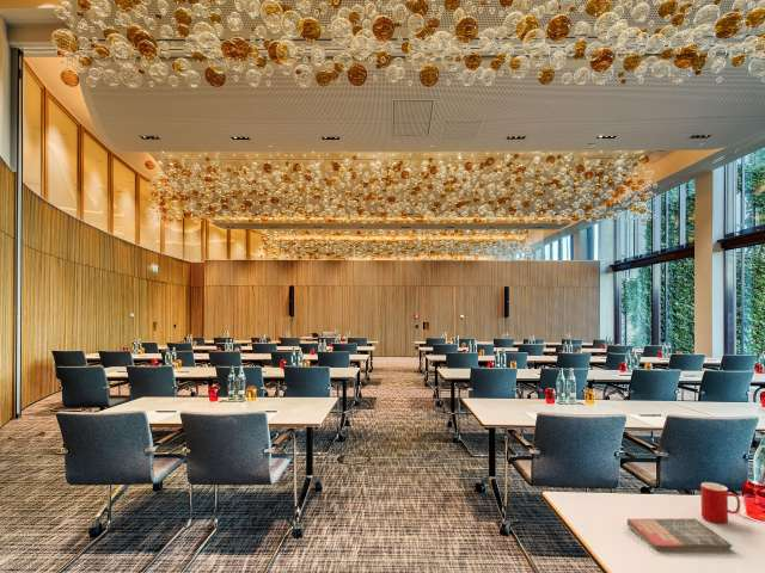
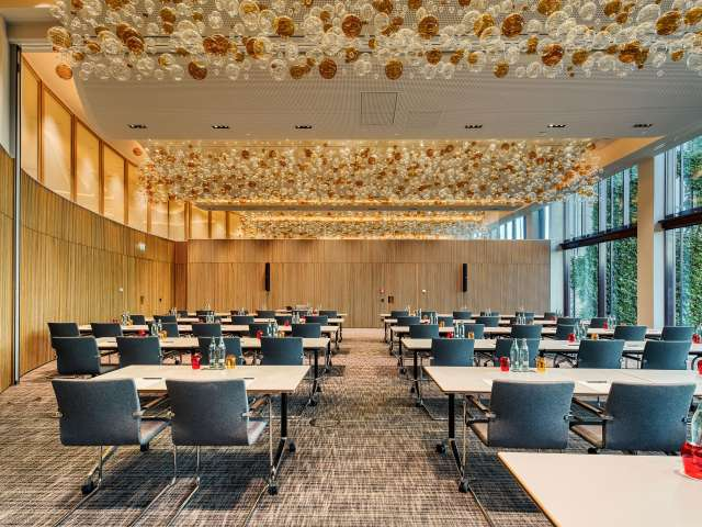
- book [626,517,734,553]
- cup [699,481,741,525]
